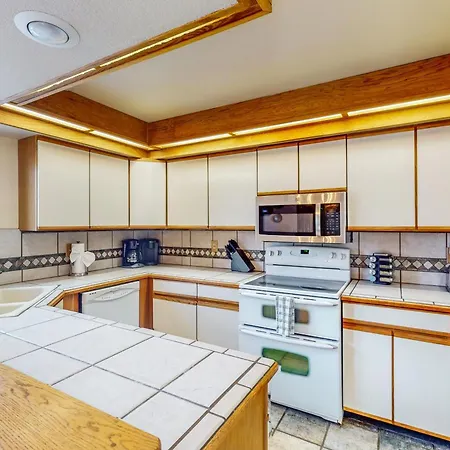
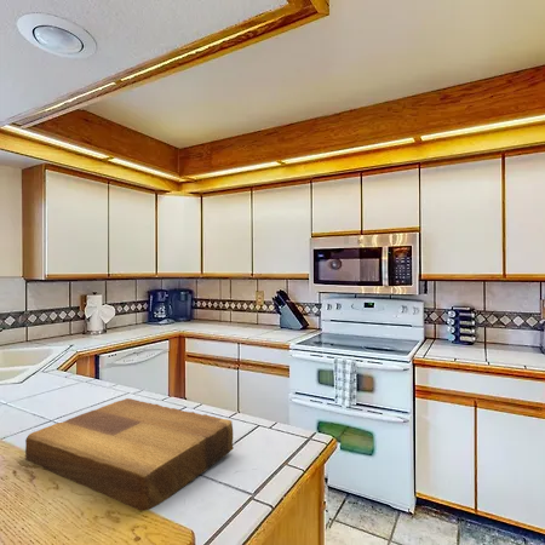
+ cutting board [24,397,234,512]
